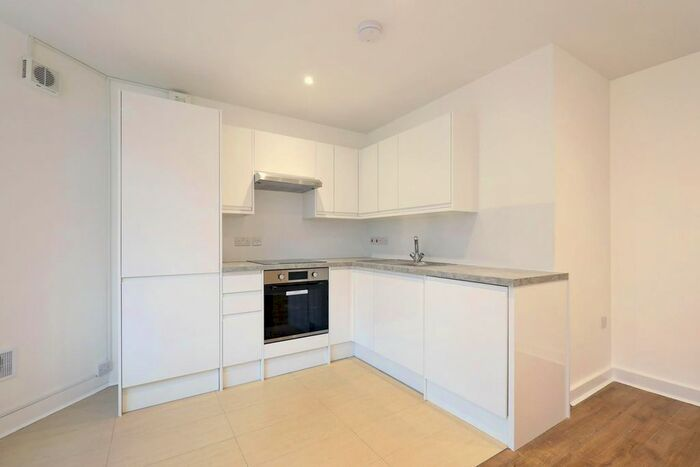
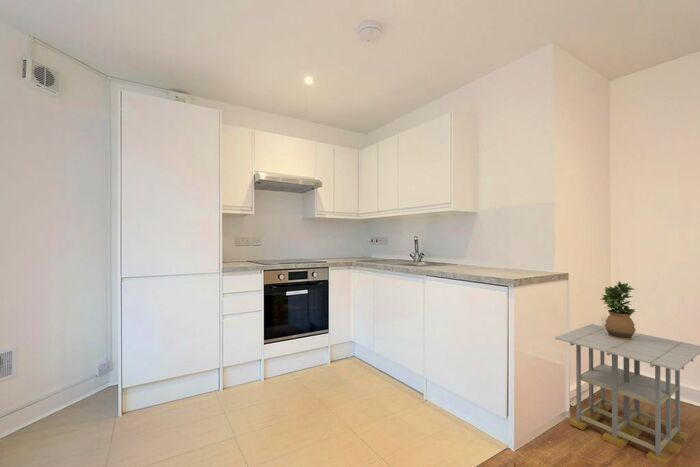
+ side table [554,323,700,467]
+ potted plant [599,280,637,340]
